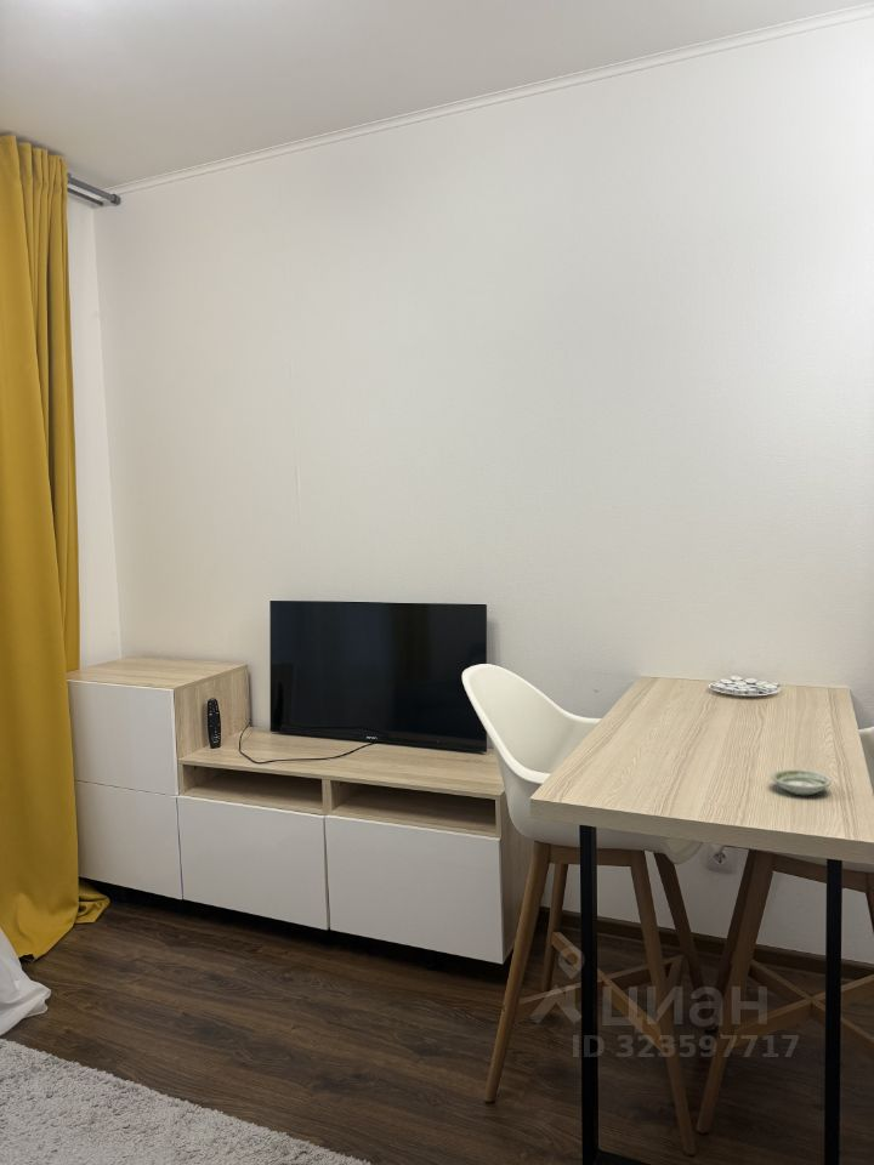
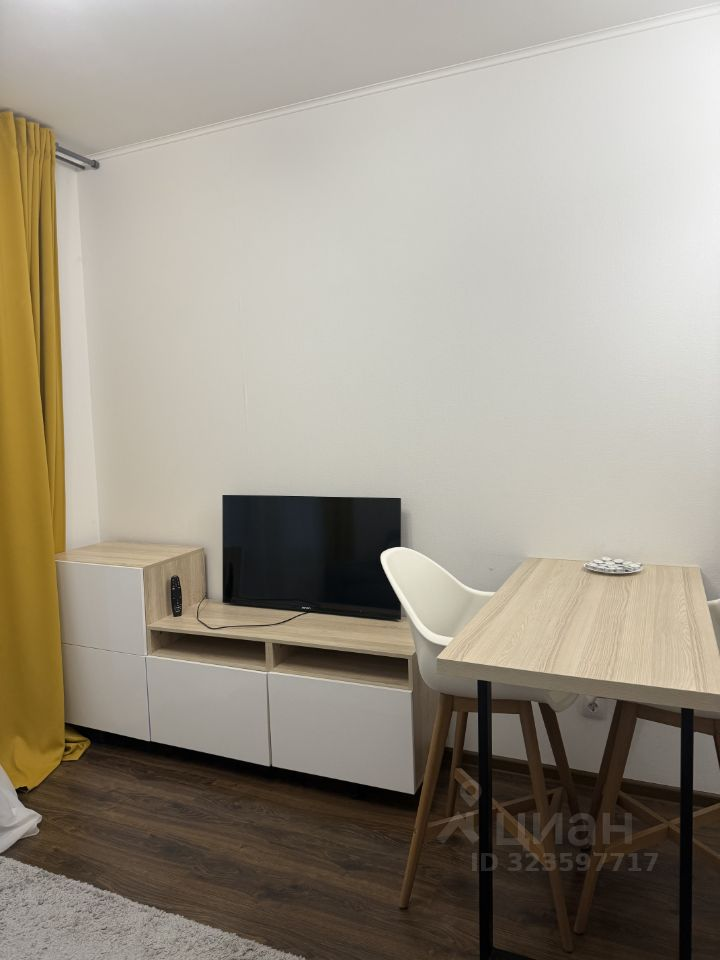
- saucer [770,768,833,796]
